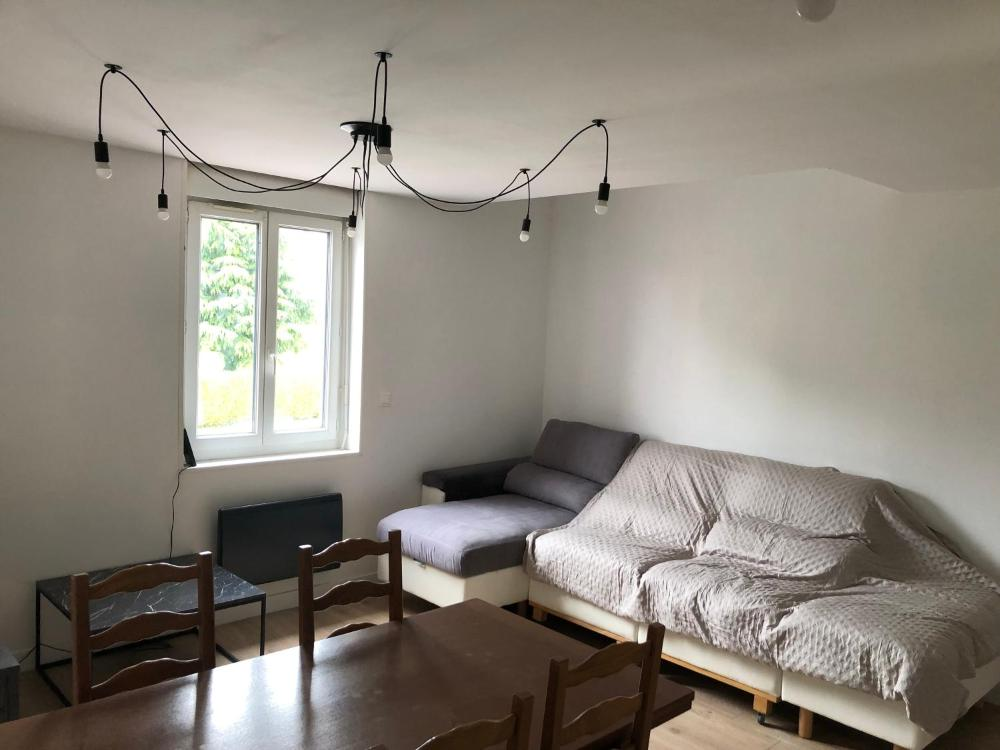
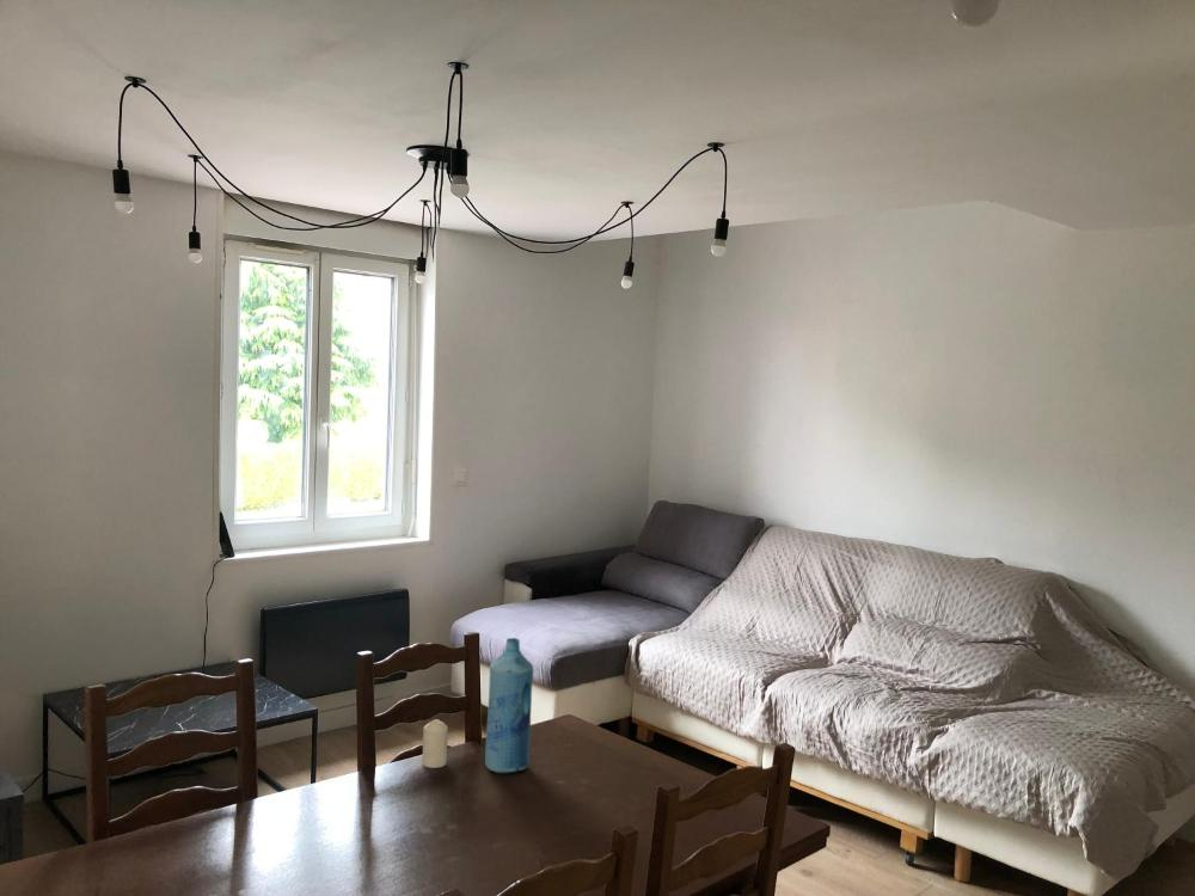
+ bottle [484,637,534,774]
+ candle [422,718,449,769]
